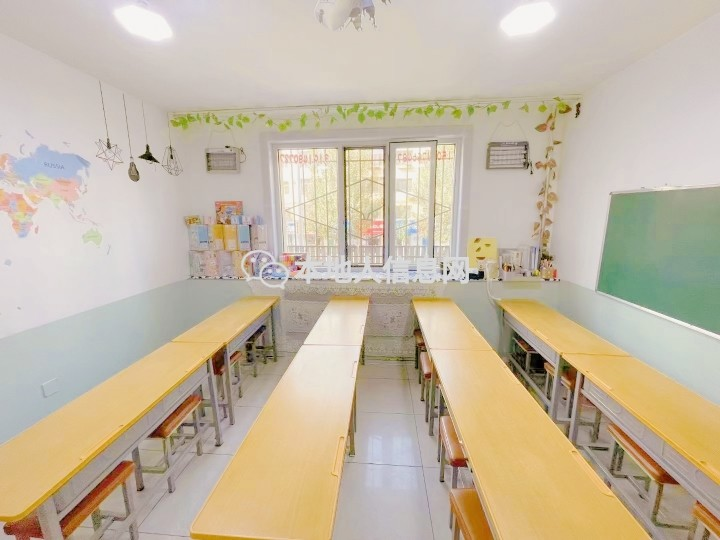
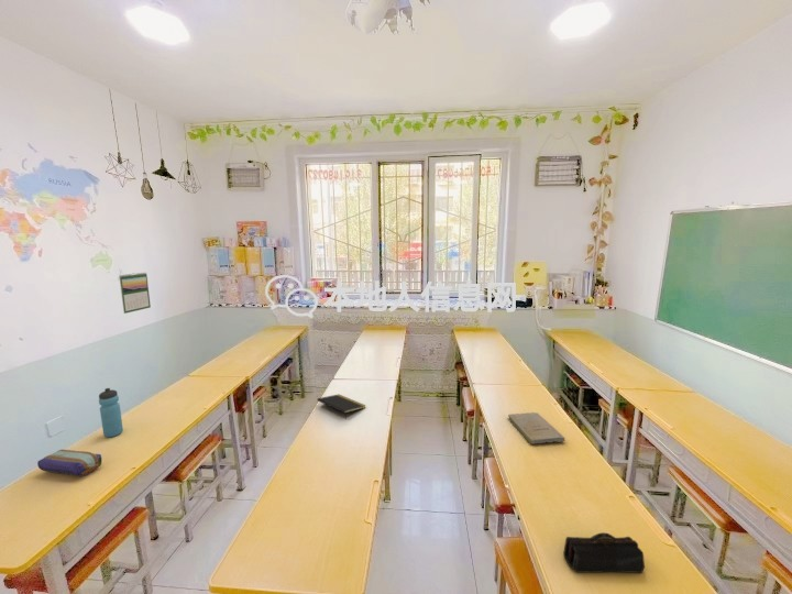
+ calendar [118,272,152,315]
+ water bottle [98,387,124,439]
+ pencil case [562,531,646,574]
+ pencil case [36,449,102,477]
+ book [507,411,565,446]
+ notepad [316,393,366,420]
